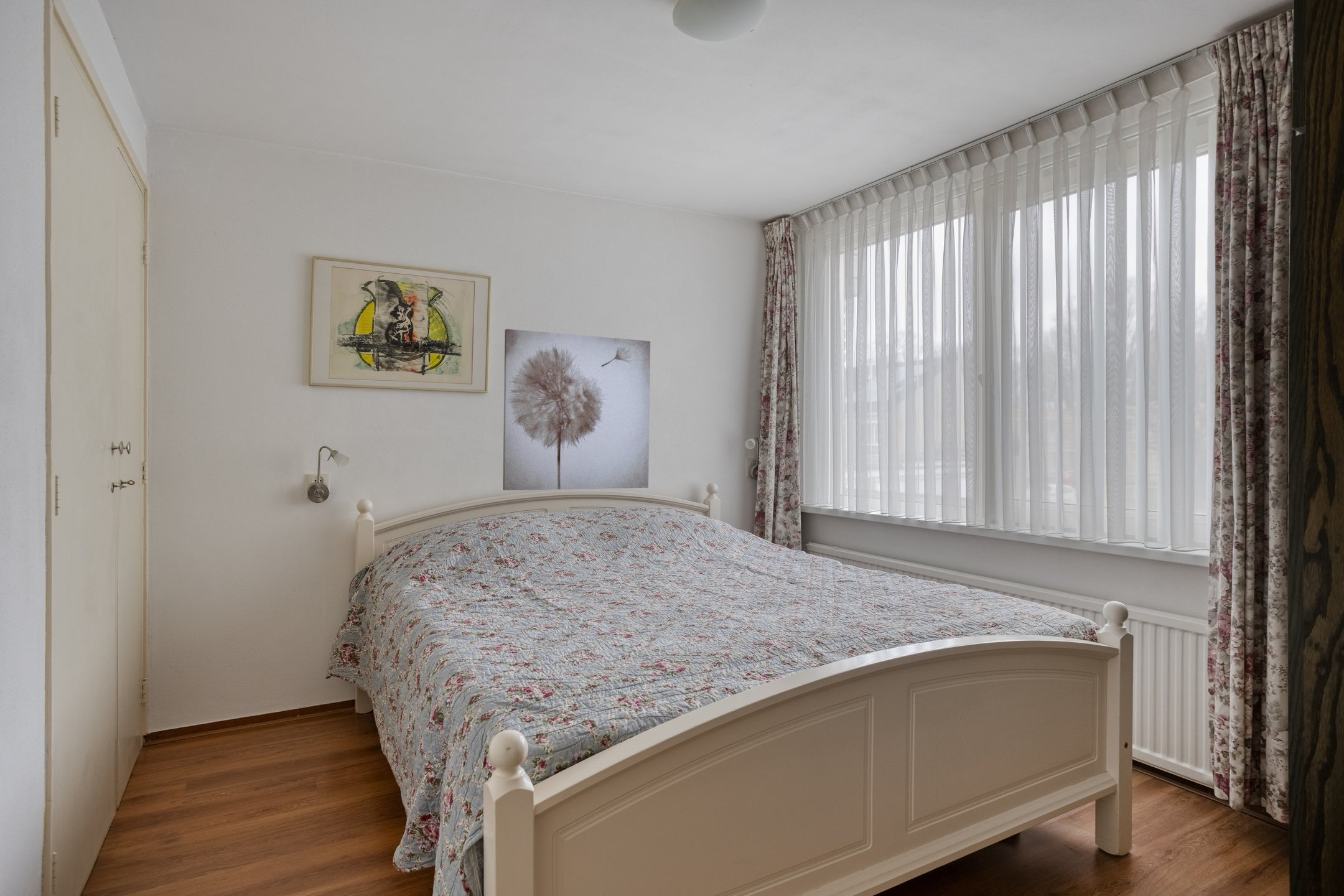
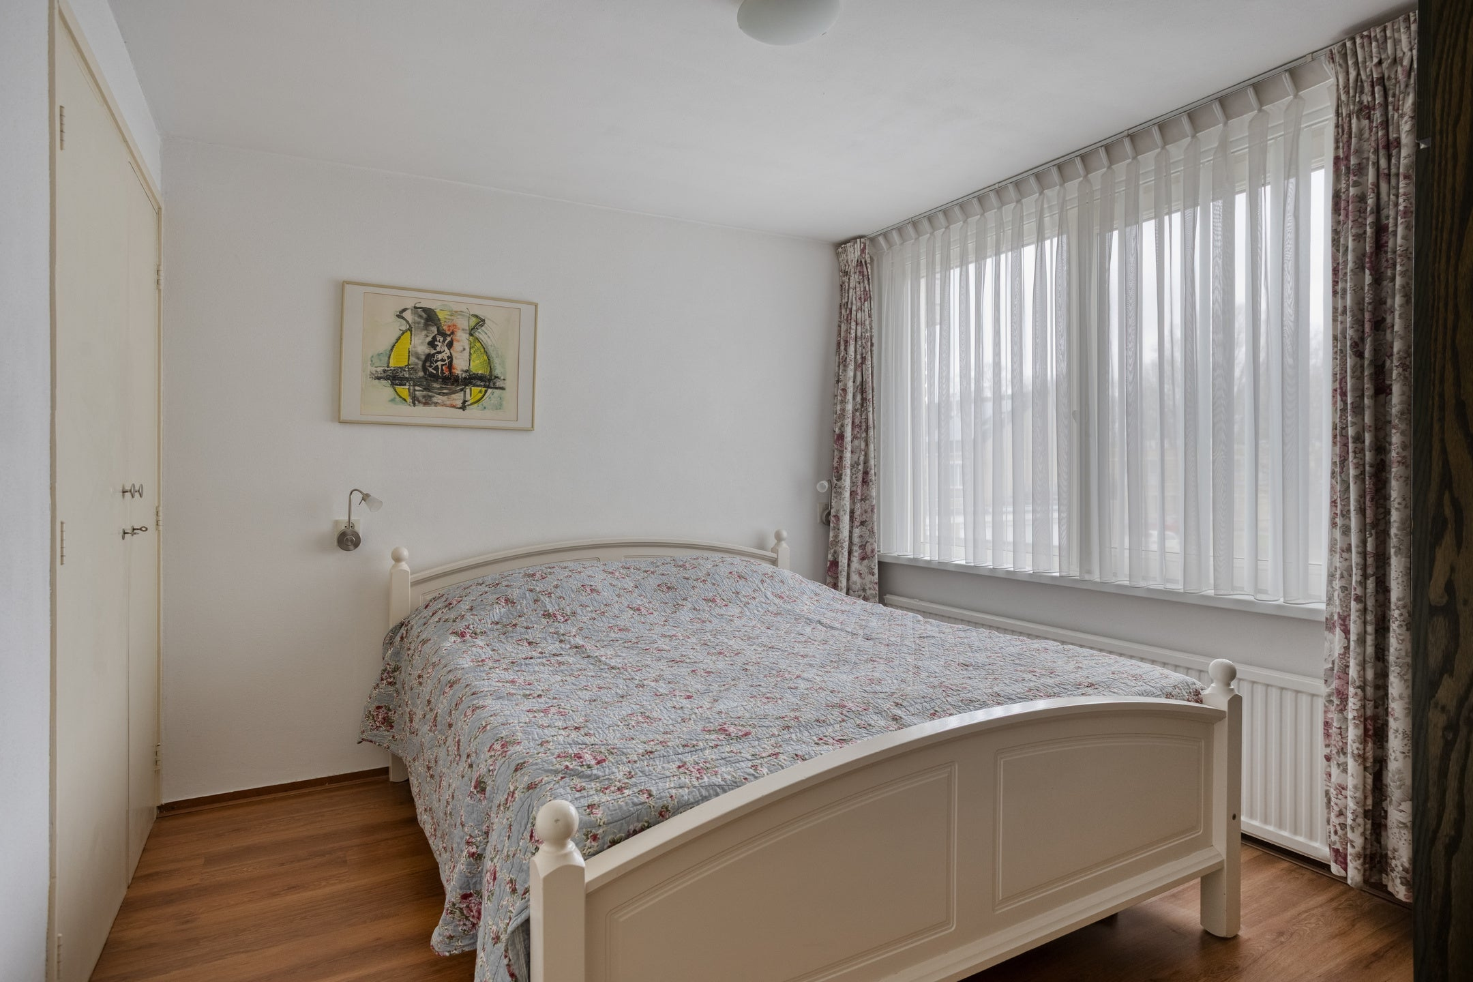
- wall art [502,329,651,491]
